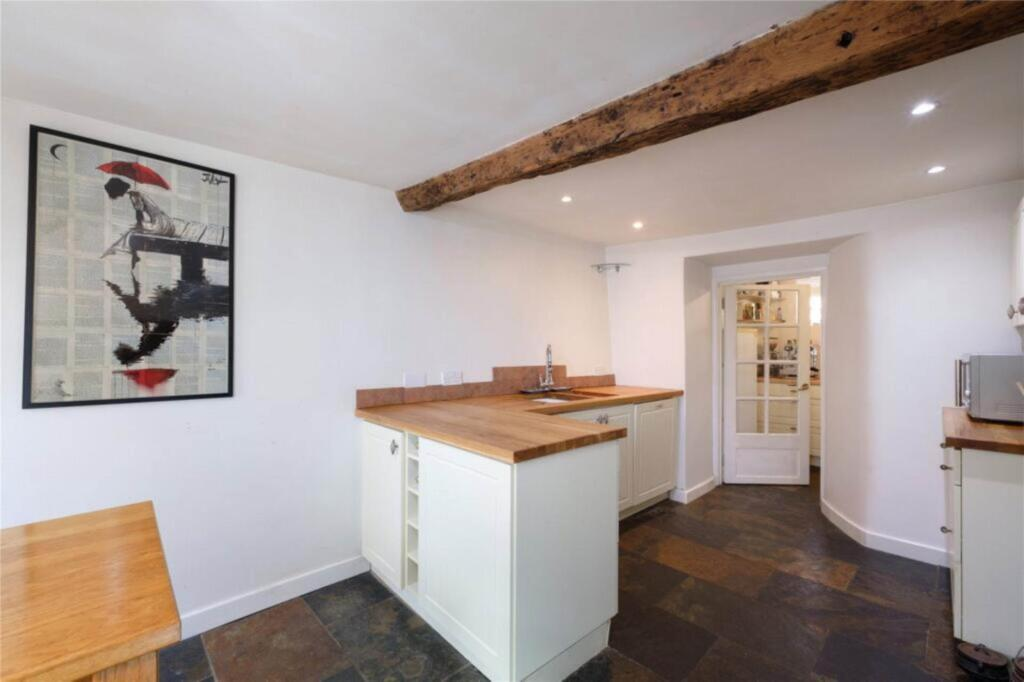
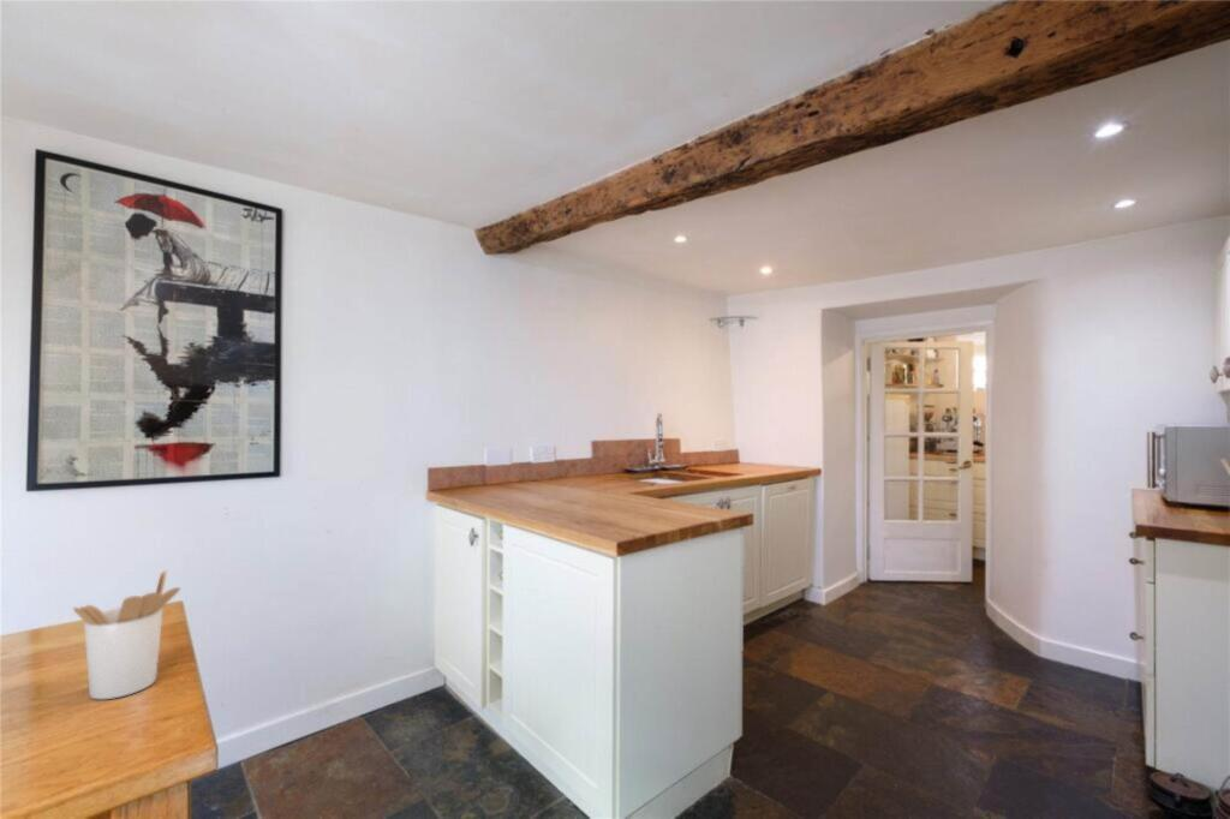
+ utensil holder [72,569,181,700]
